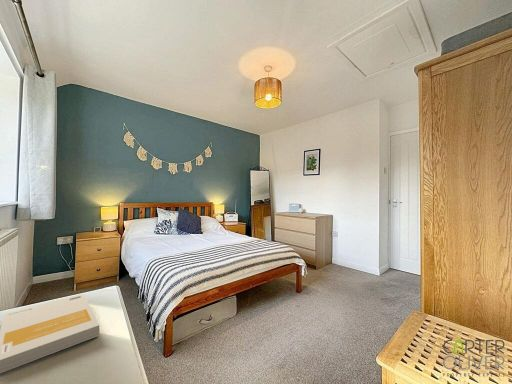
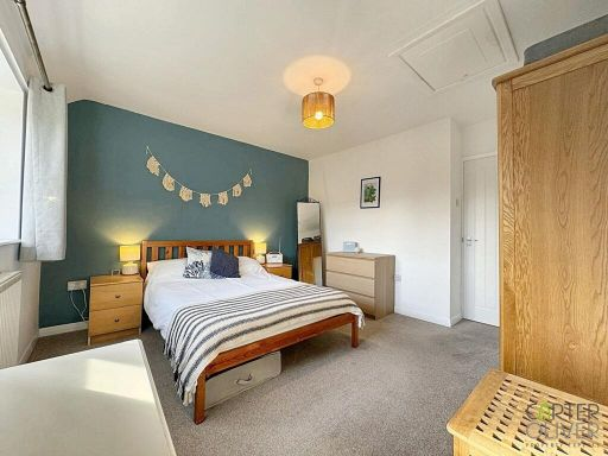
- book [0,293,100,374]
